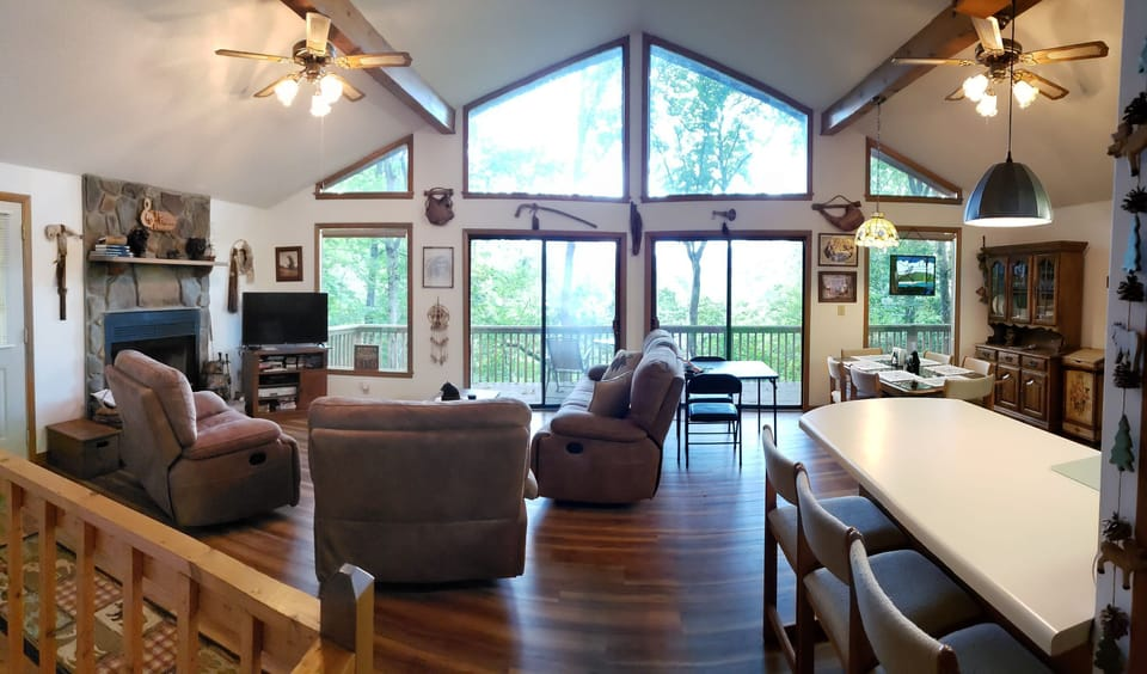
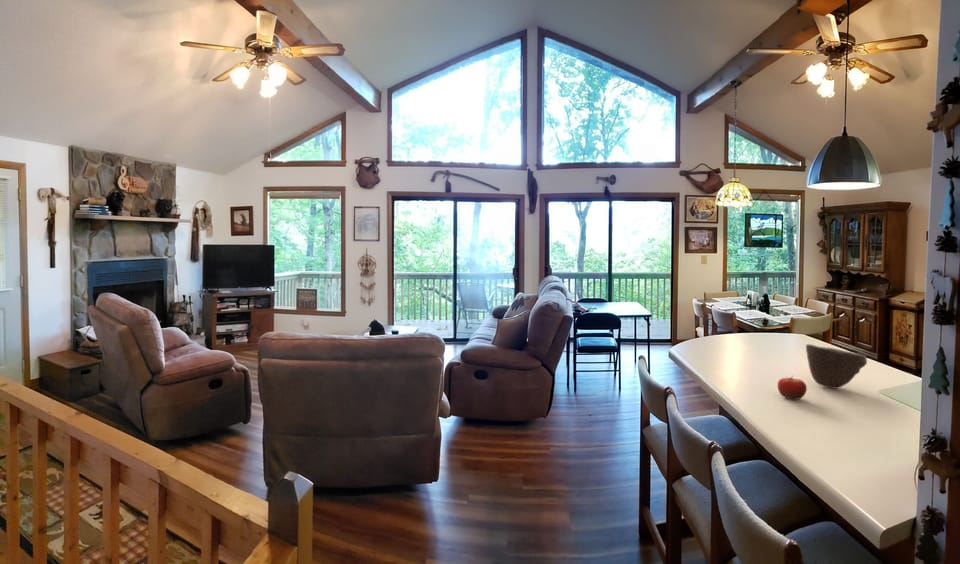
+ bowl [805,343,868,390]
+ fruit [777,376,808,401]
